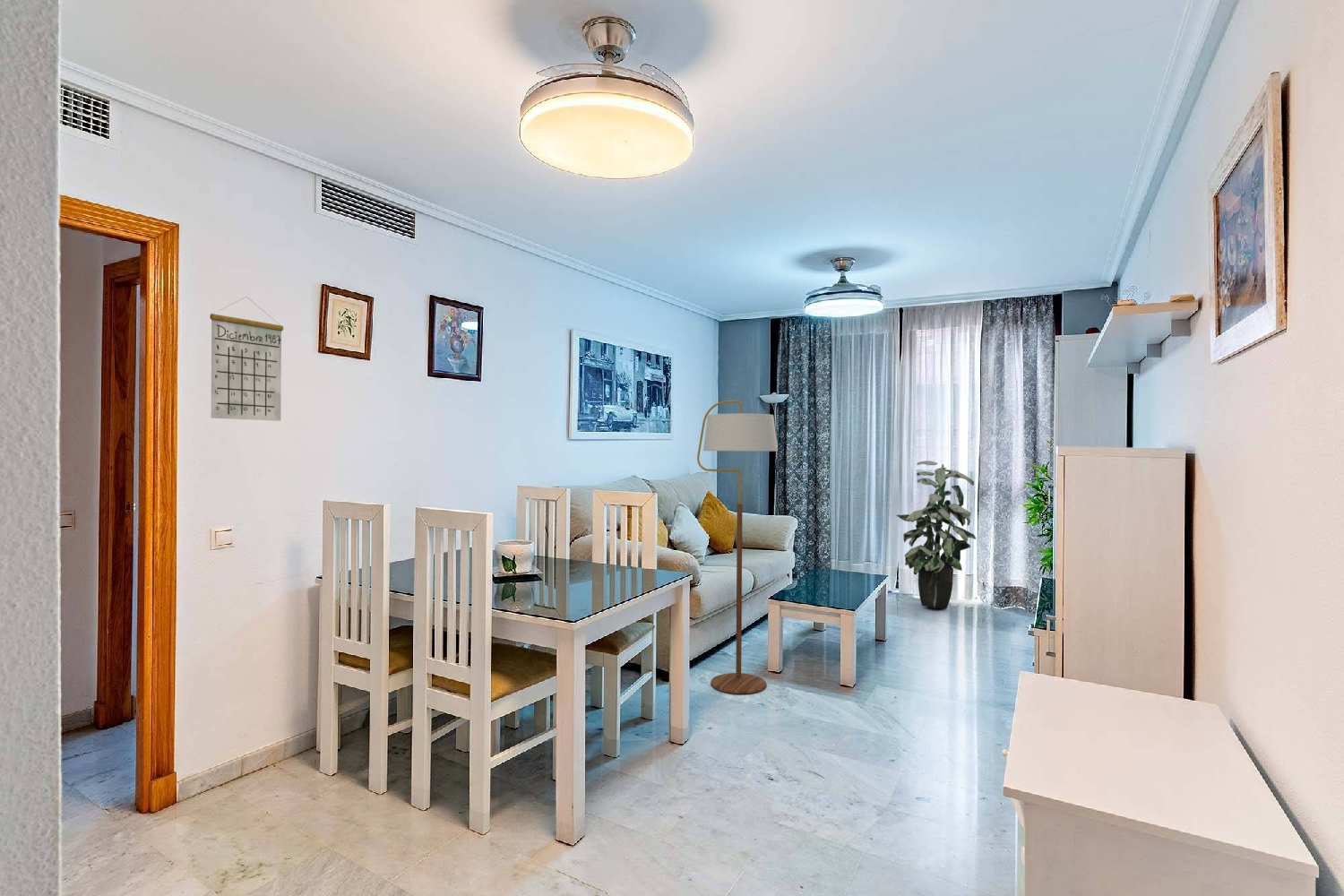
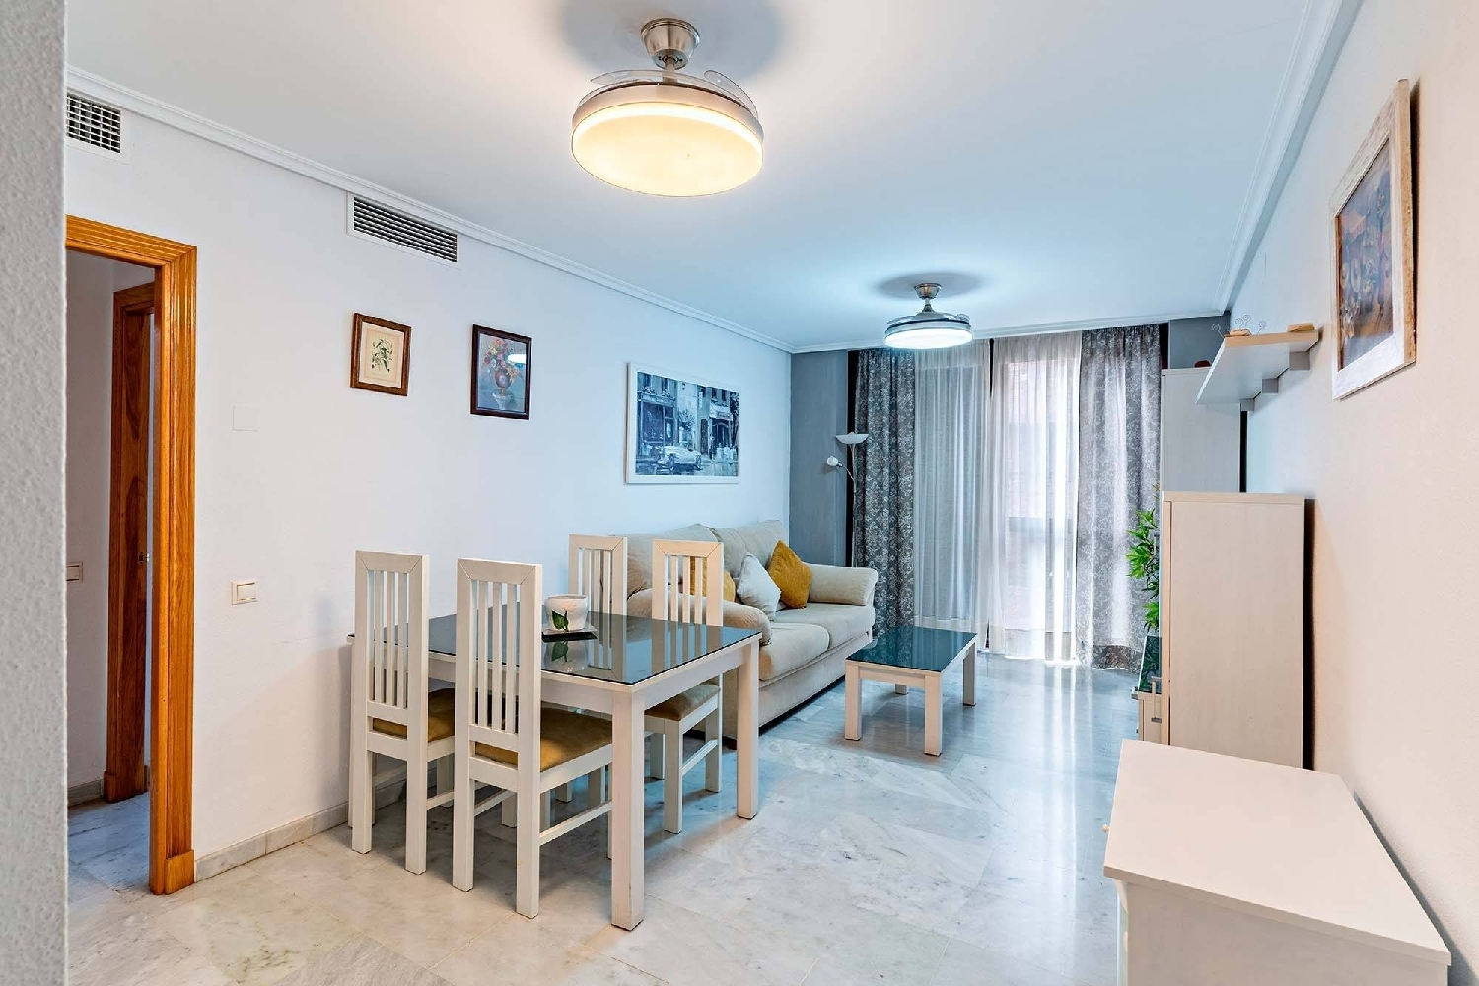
- calendar [209,296,284,422]
- floor lamp [696,400,779,694]
- indoor plant [895,460,977,609]
